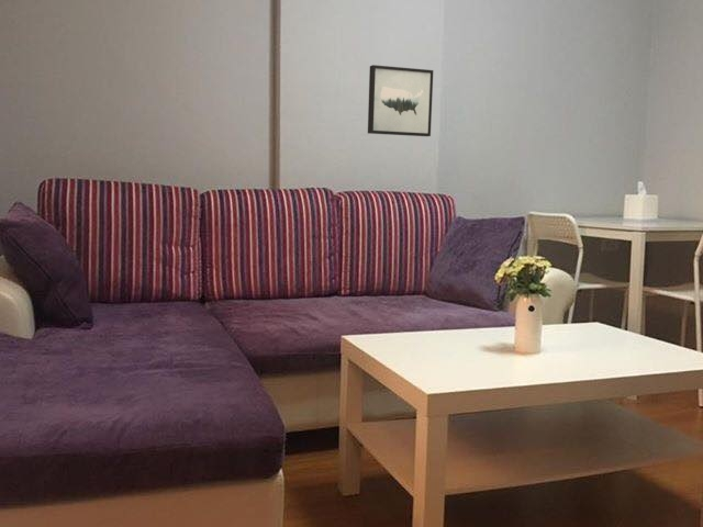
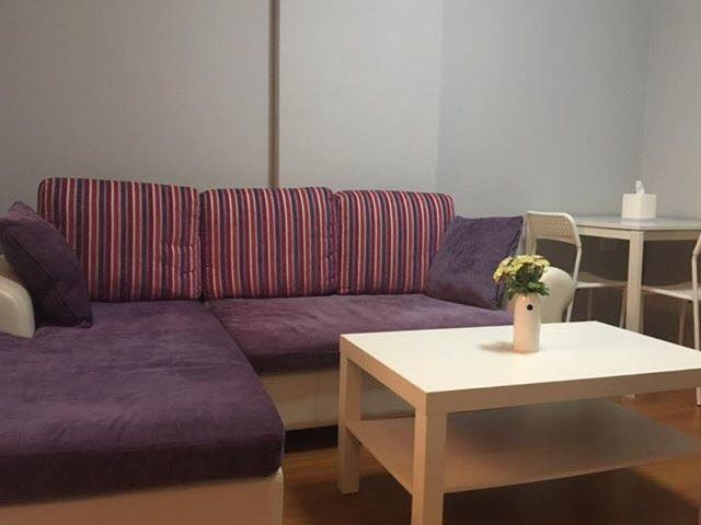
- wall art [367,64,434,137]
